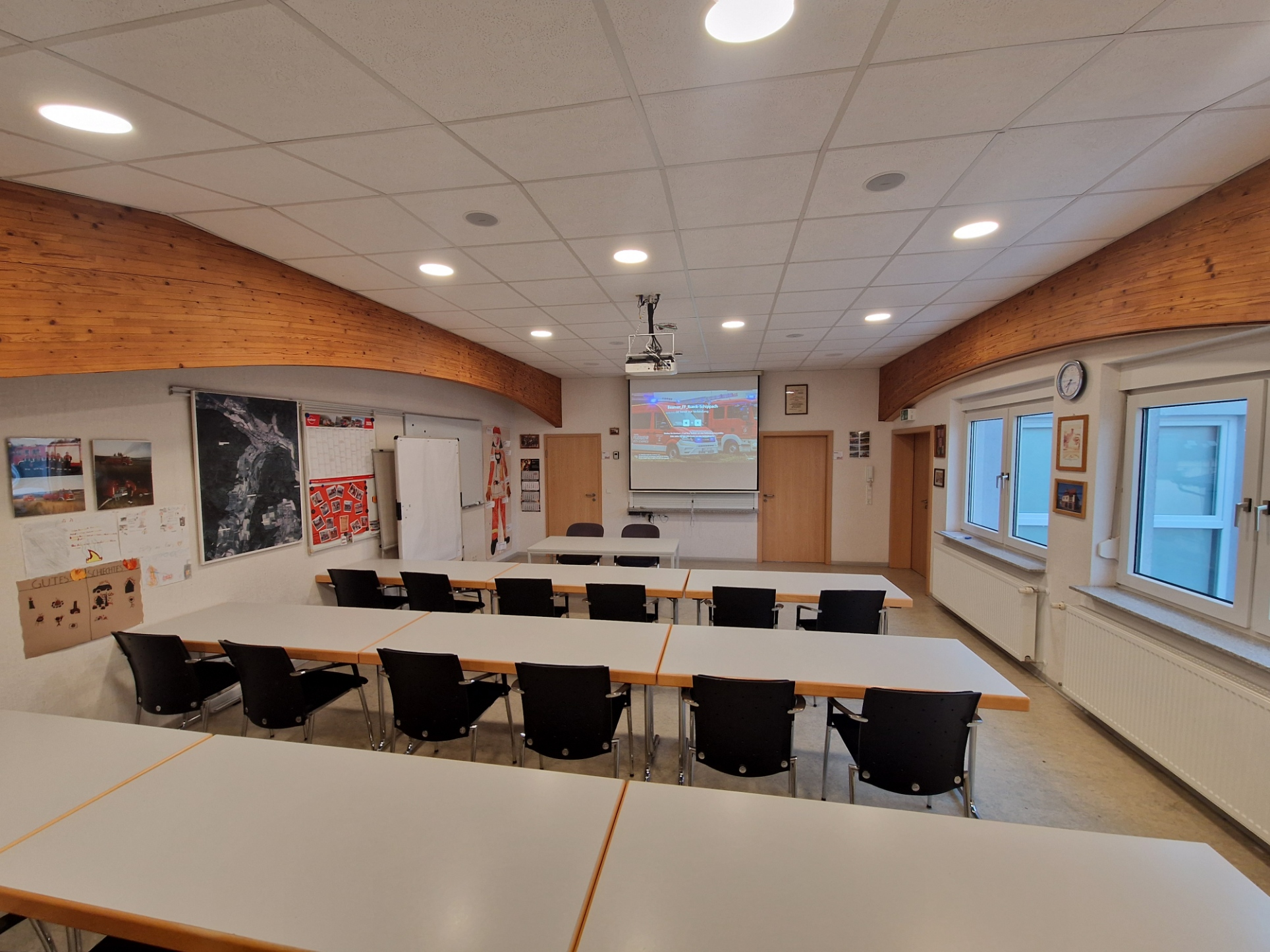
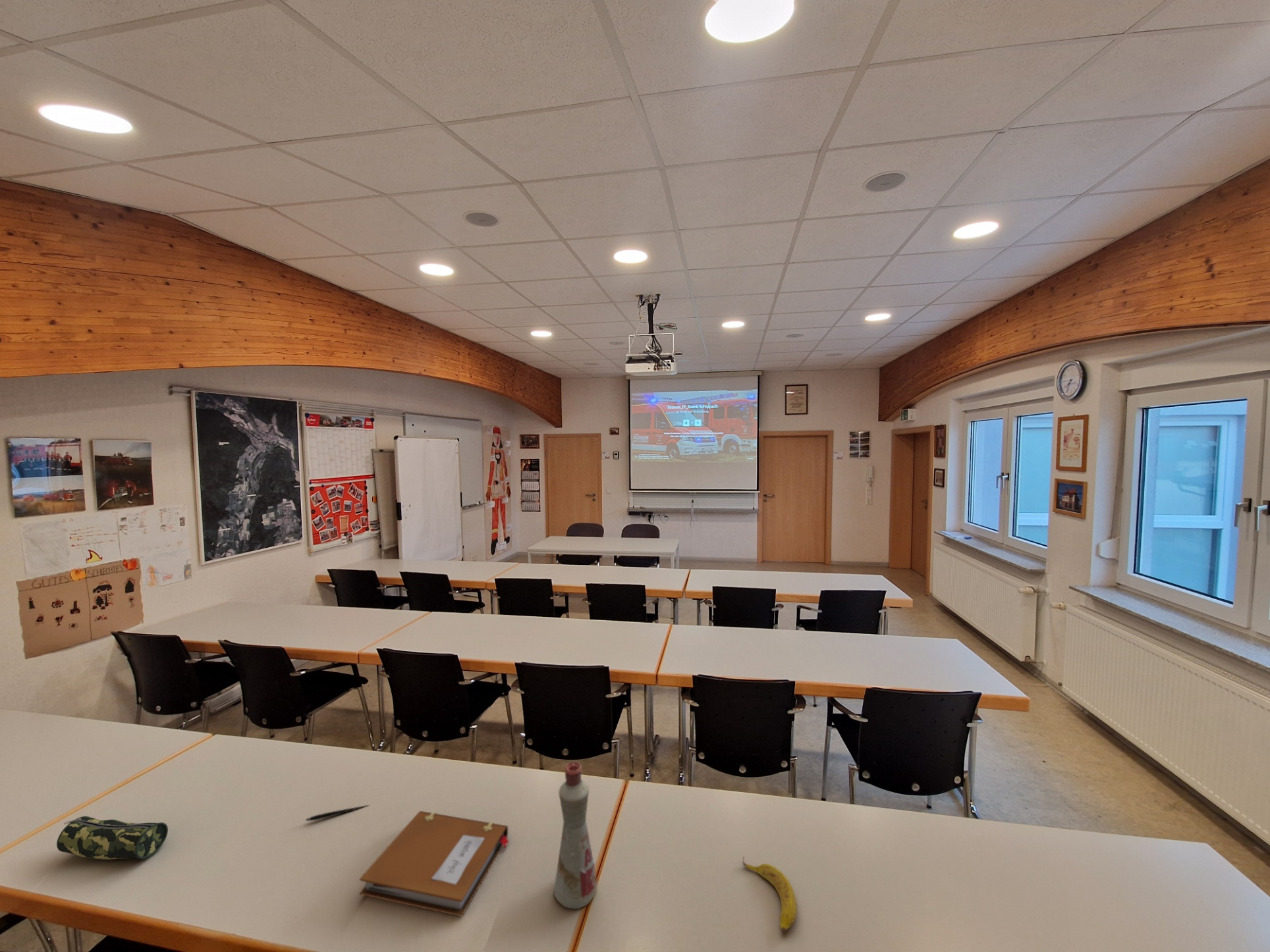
+ banana [742,855,798,932]
+ pencil case [56,816,169,860]
+ notebook [359,810,510,917]
+ bottle [553,761,597,910]
+ pen [305,805,370,822]
